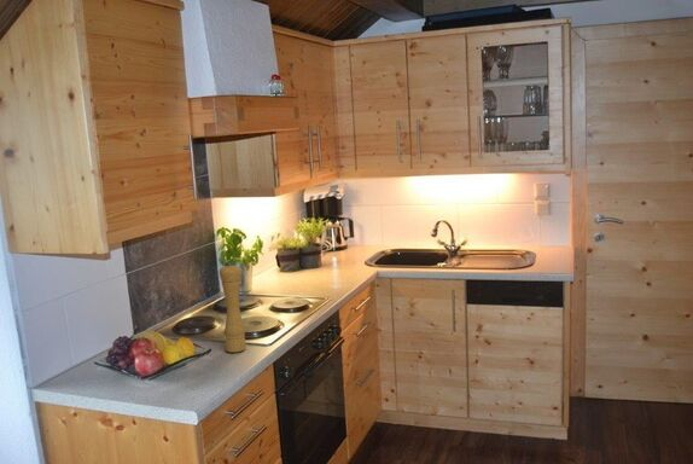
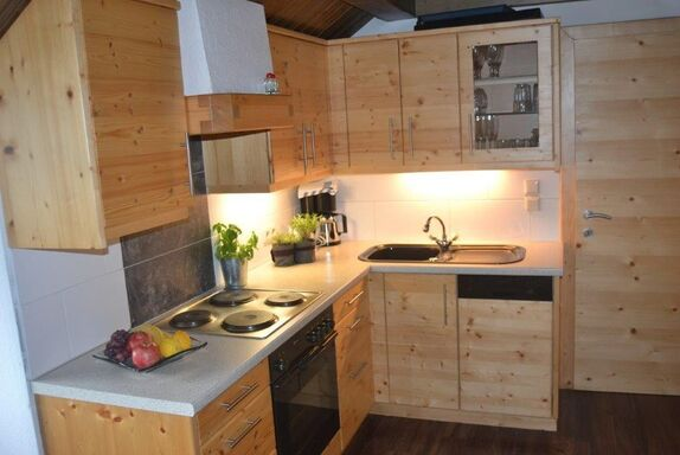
- pepper mill [219,263,248,354]
